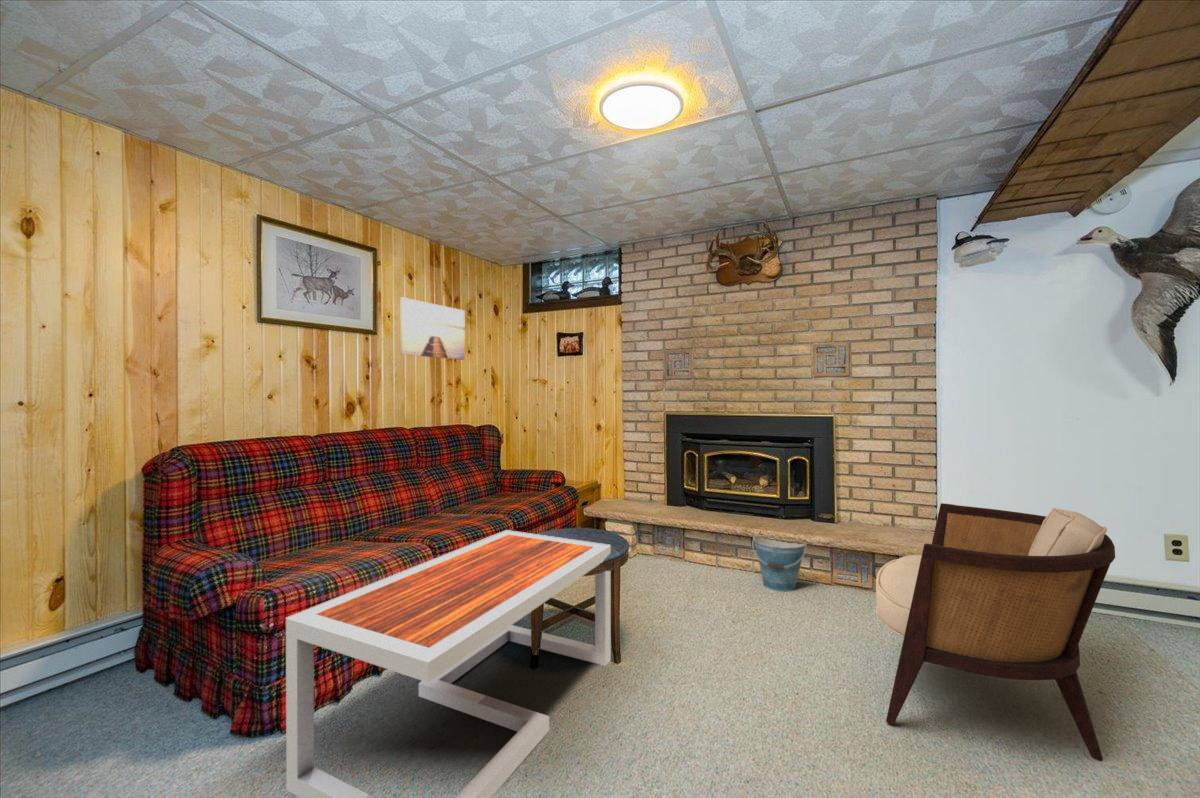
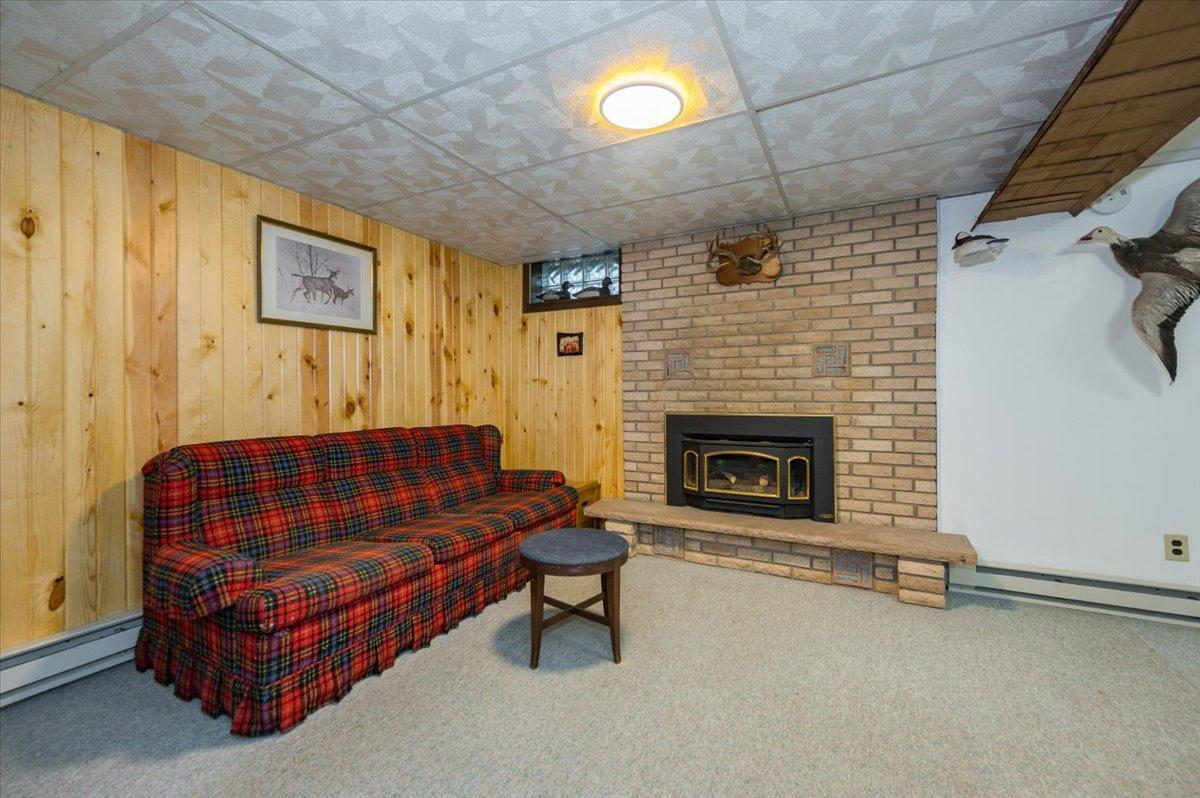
- bucket [751,535,807,593]
- armchair [875,502,1116,762]
- coffee table [285,529,612,798]
- wall art [400,297,465,361]
